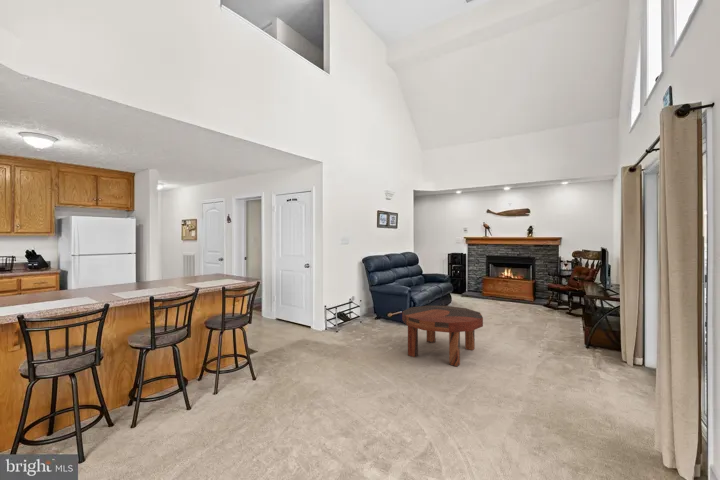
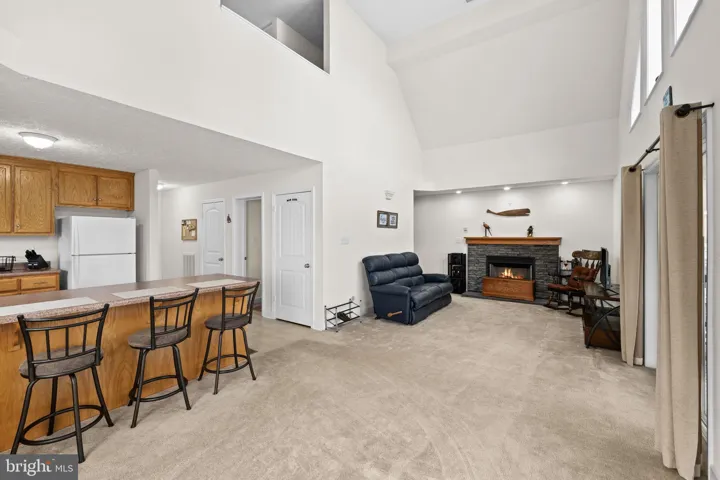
- coffee table [401,305,484,367]
